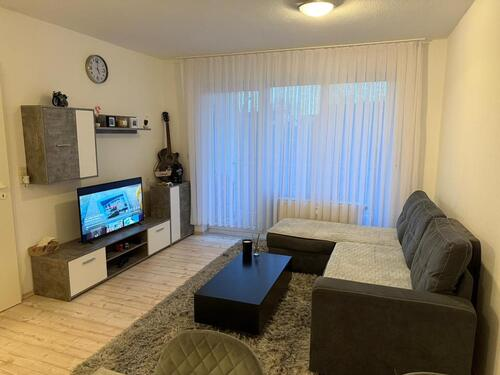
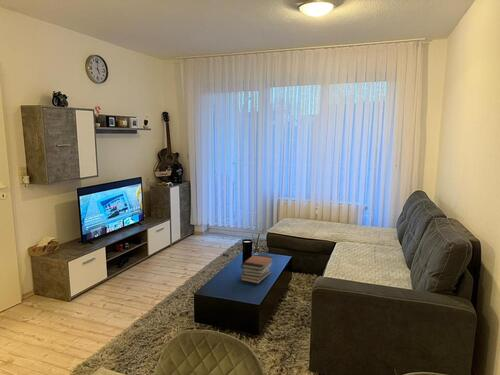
+ book stack [240,253,274,285]
